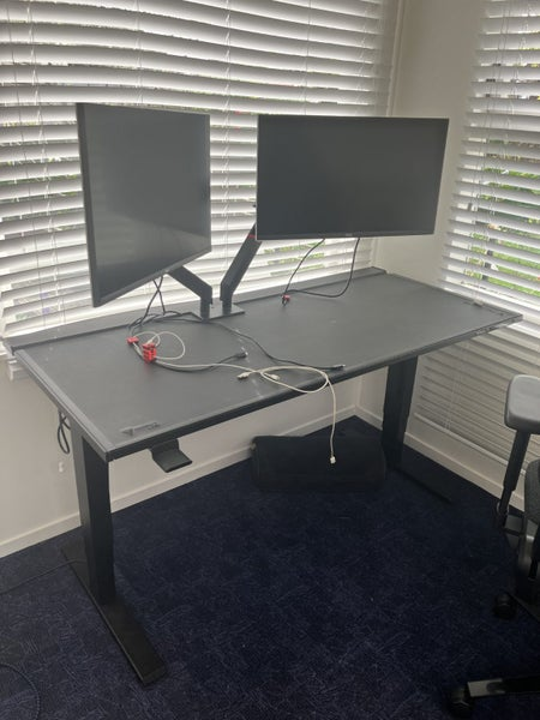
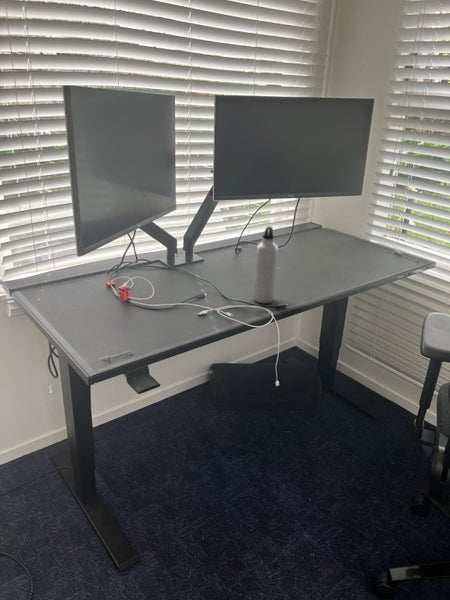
+ water bottle [252,225,279,304]
